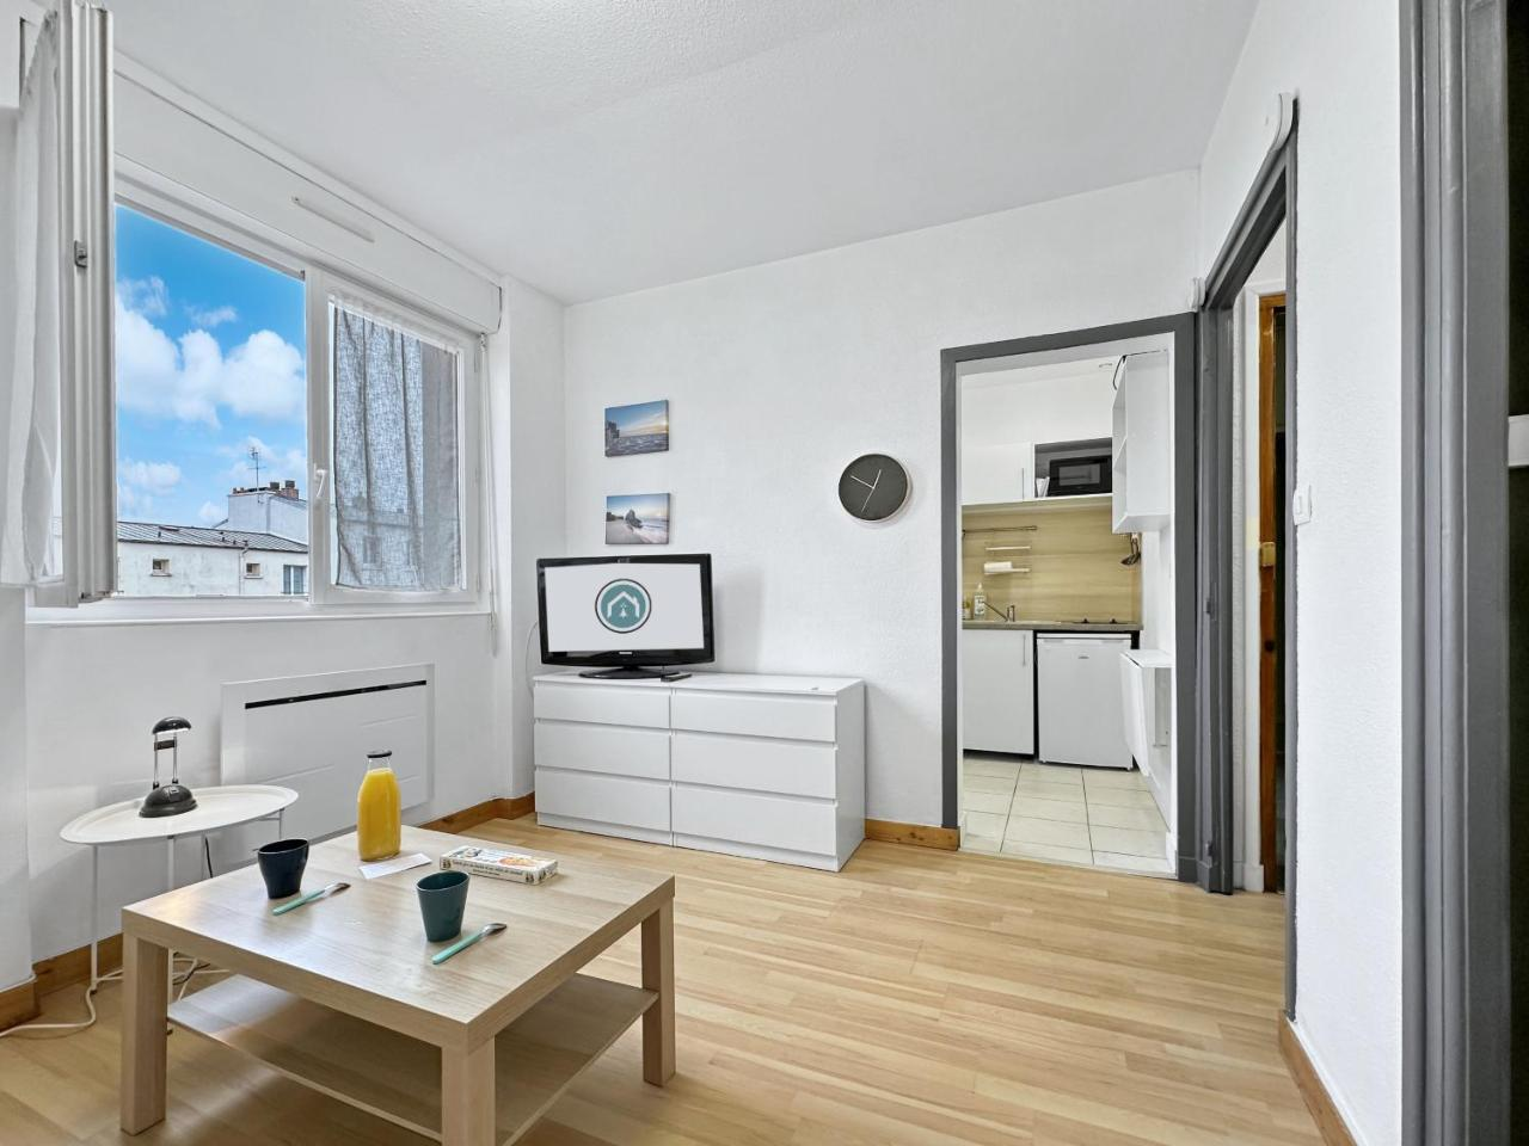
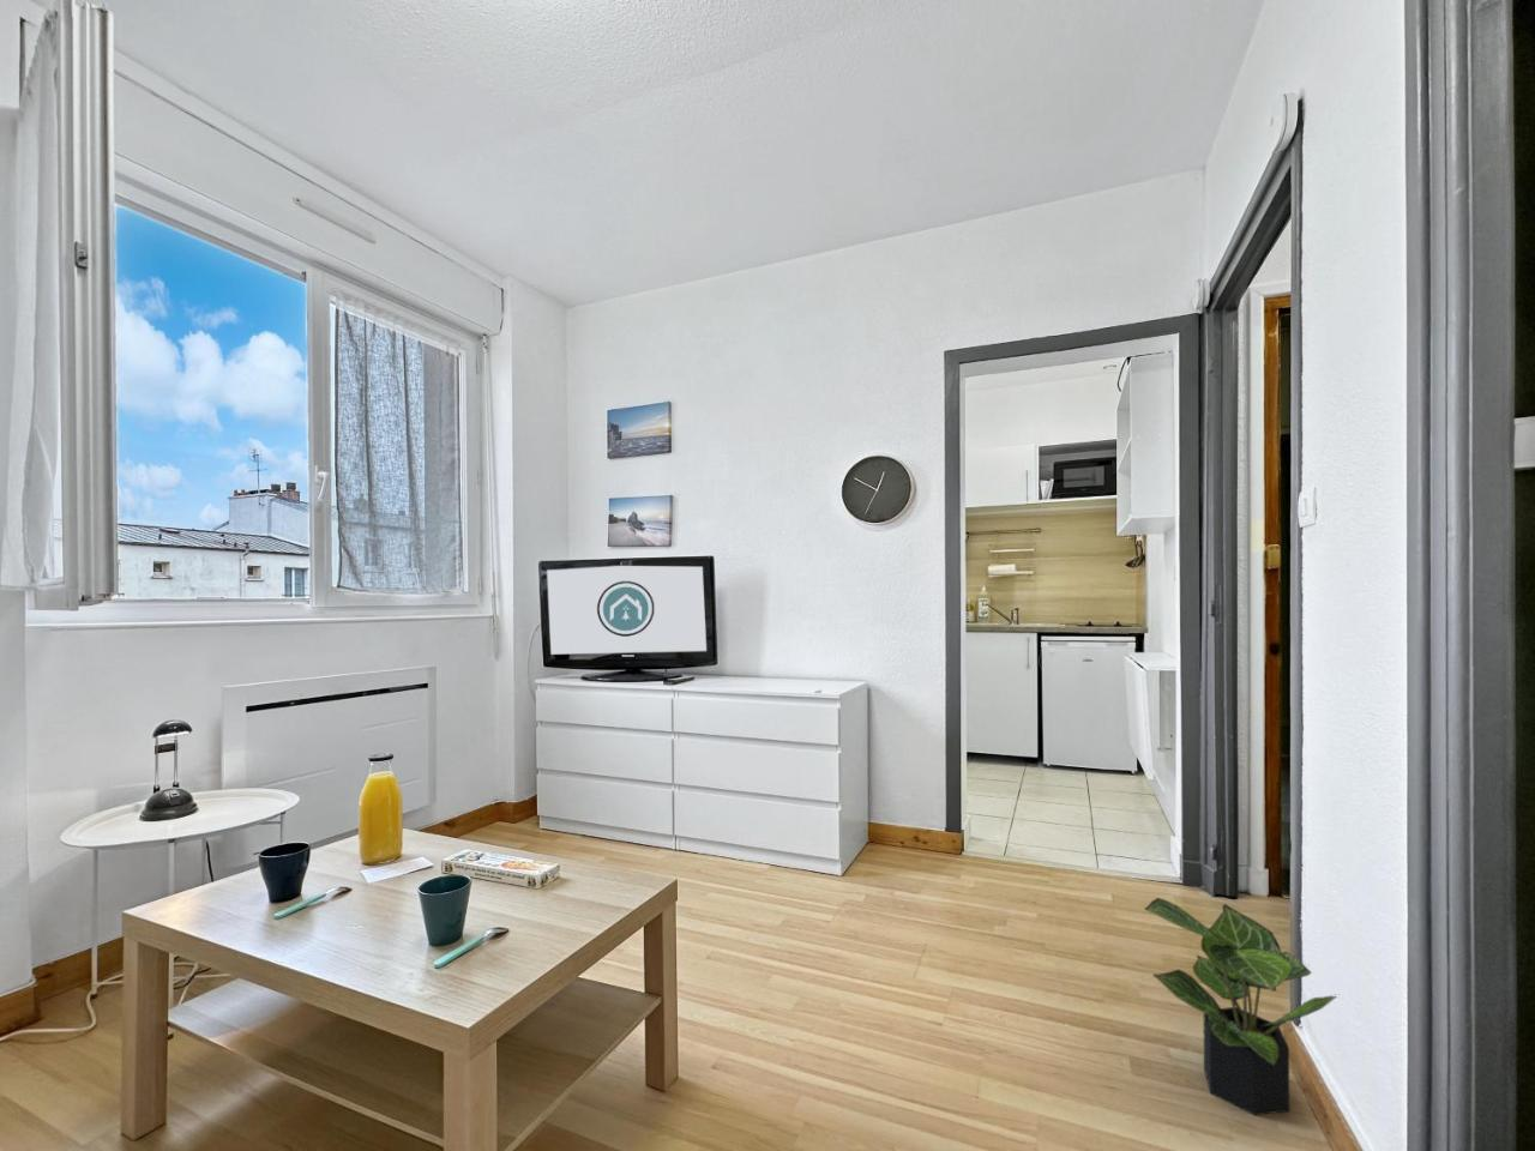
+ potted plant [1143,897,1338,1116]
